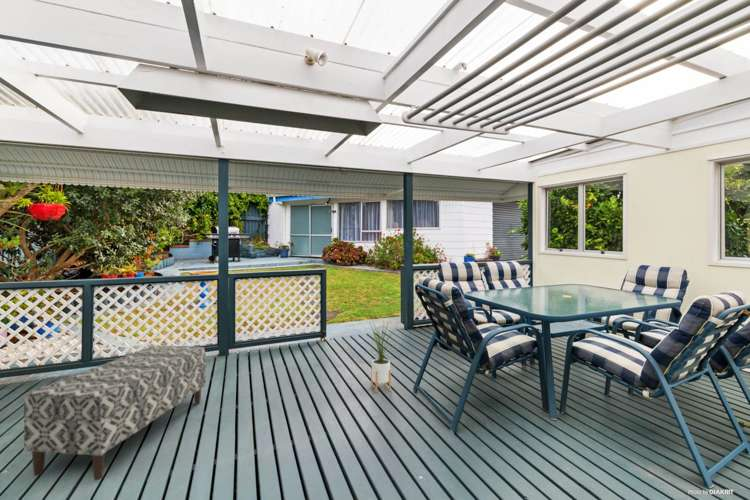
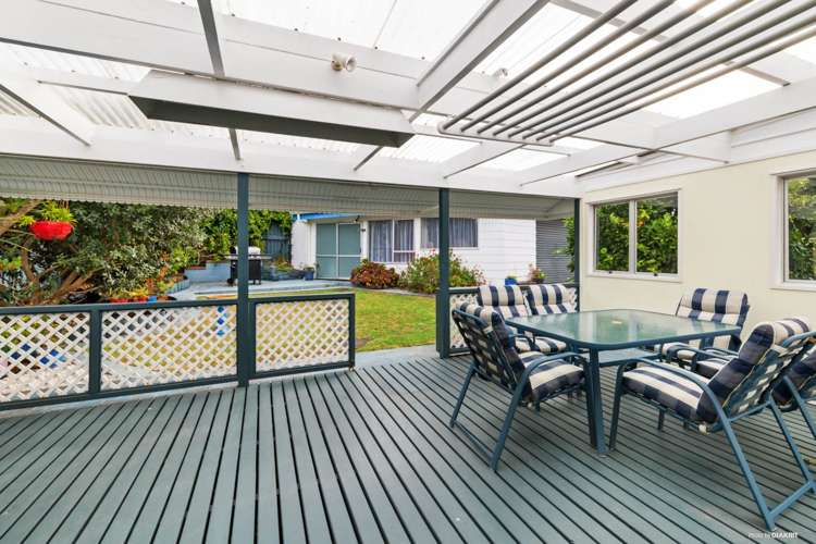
- house plant [363,318,399,394]
- bench [23,345,207,481]
